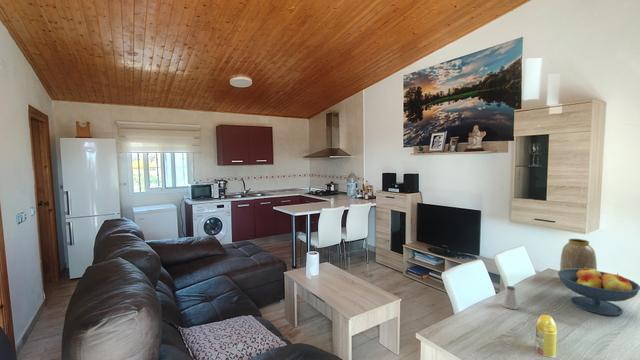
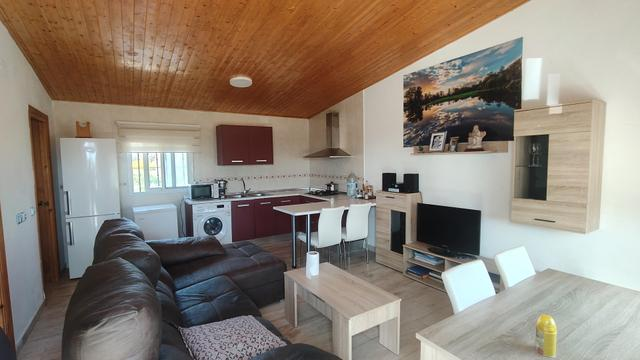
- saltshaker [501,285,520,310]
- vase [559,238,598,271]
- fruit bowl [557,267,640,317]
